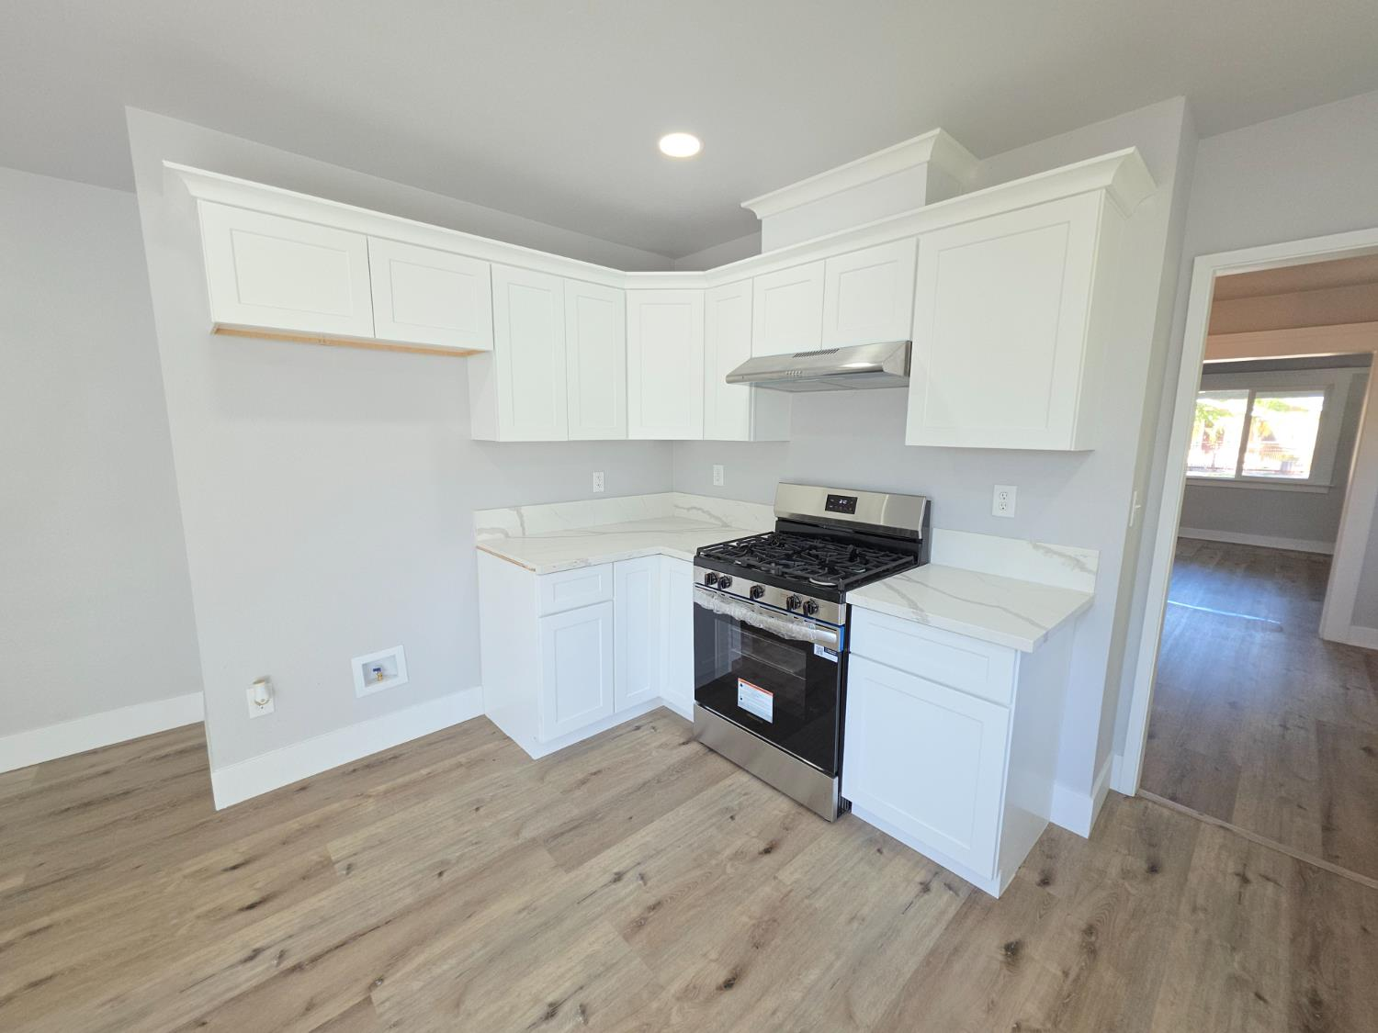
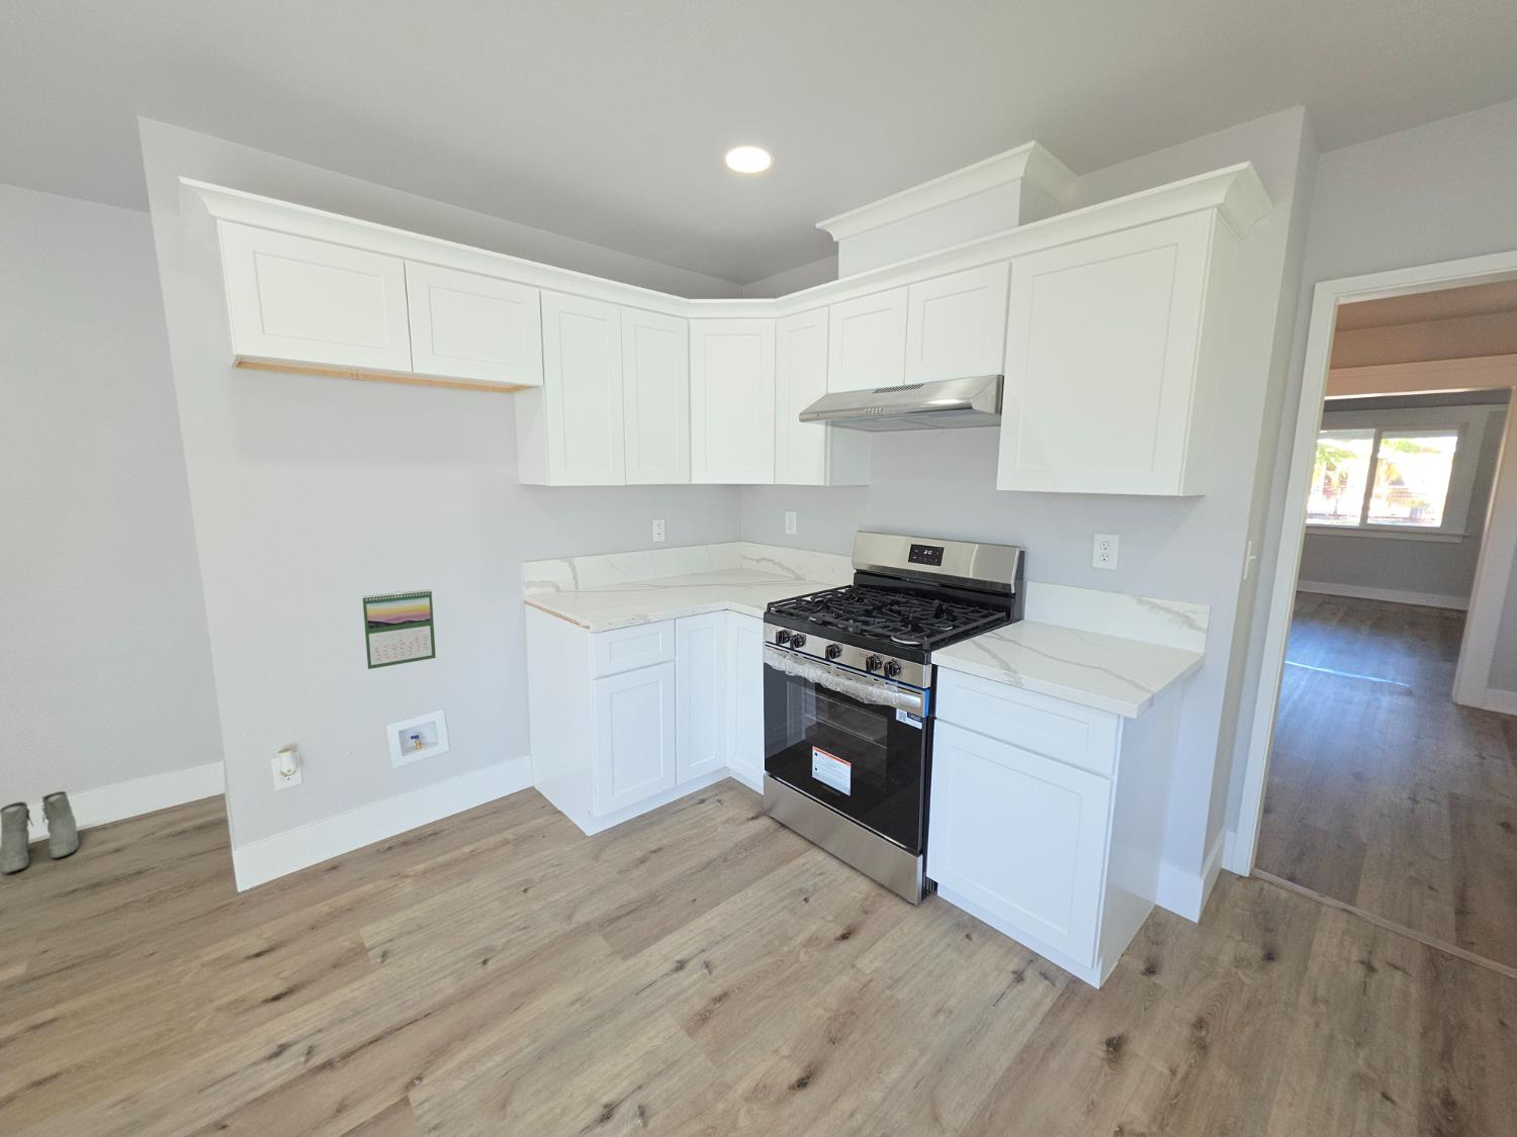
+ boots [0,791,80,875]
+ calendar [361,589,437,670]
